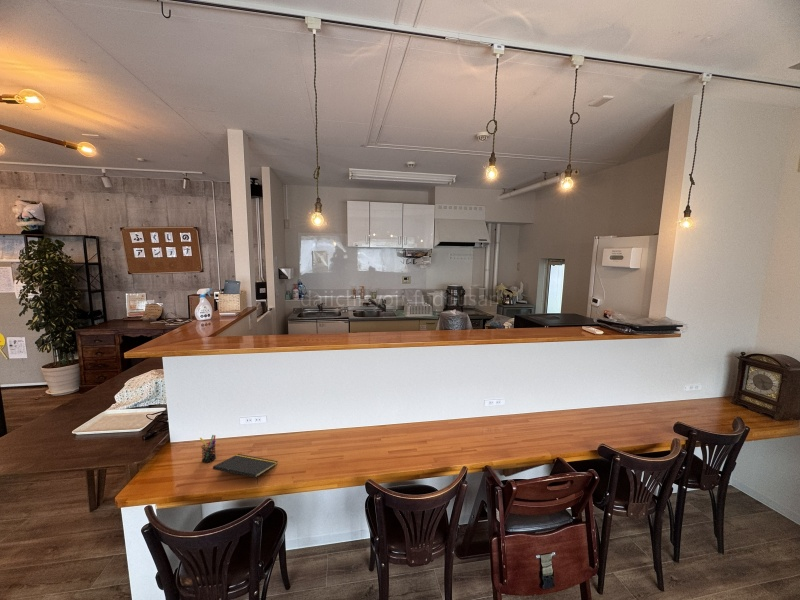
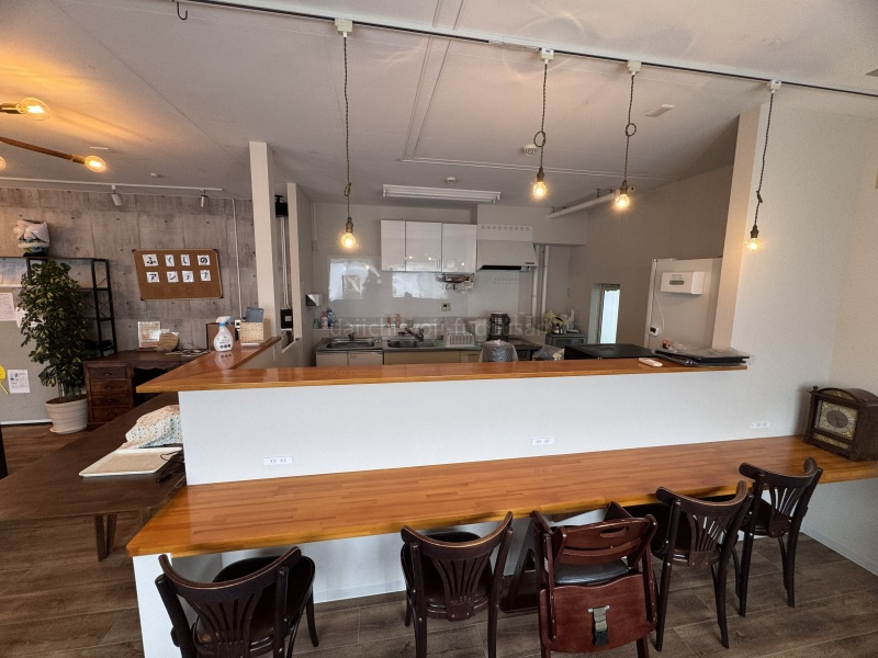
- notepad [212,453,279,485]
- pen holder [199,434,217,464]
